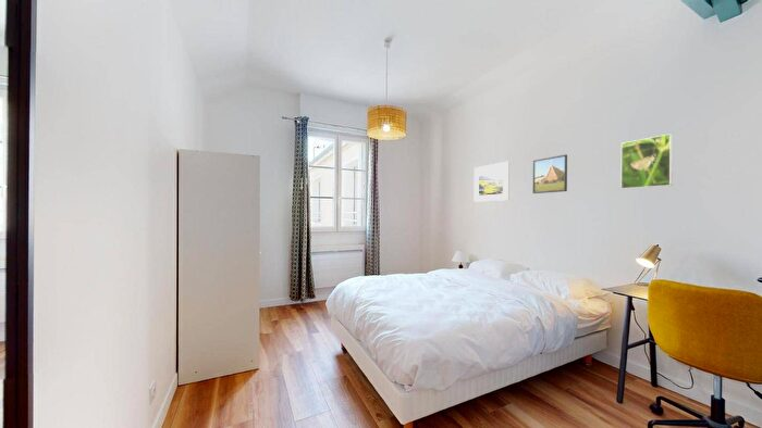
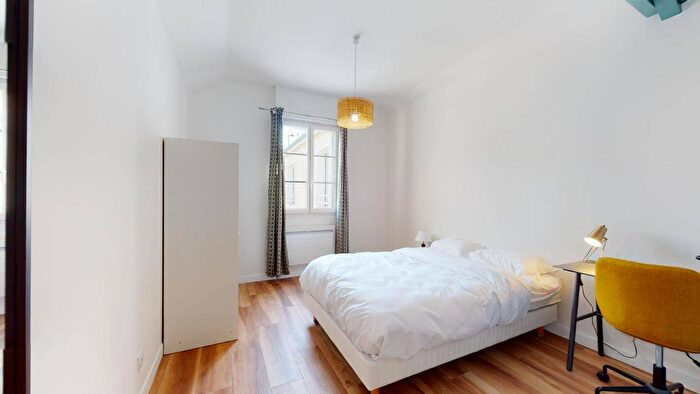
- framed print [532,153,568,194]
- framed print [620,133,674,190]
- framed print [474,161,511,203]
